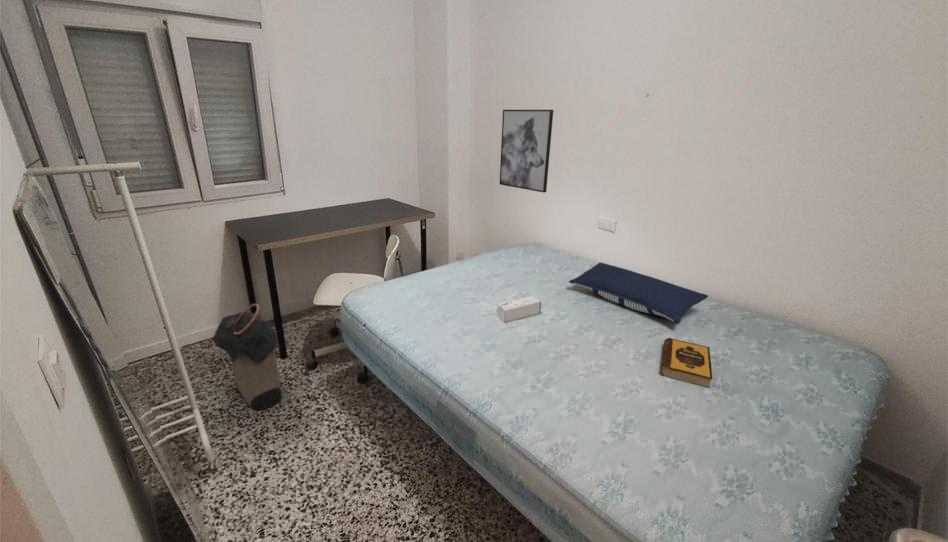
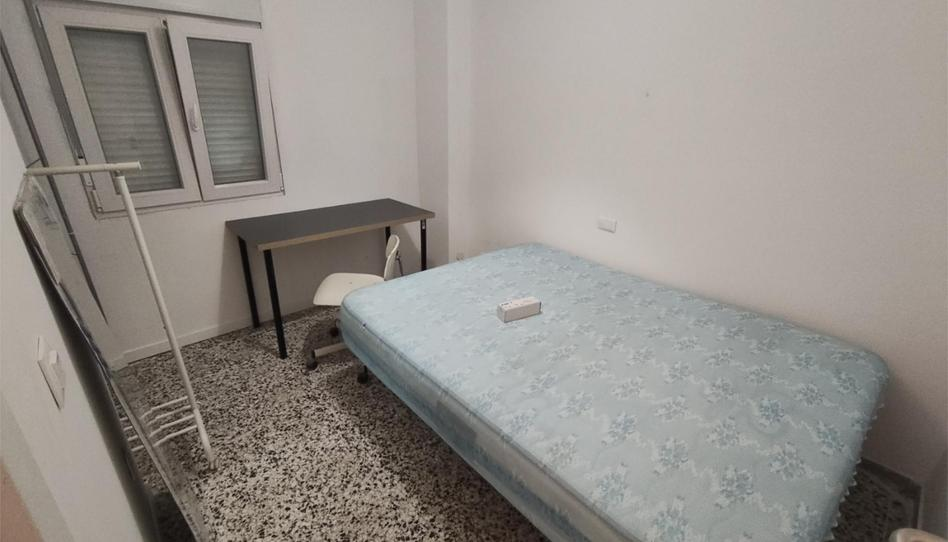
- pillow [568,261,709,325]
- wall art [499,109,554,194]
- laundry hamper [211,303,283,411]
- hardback book [660,337,713,389]
